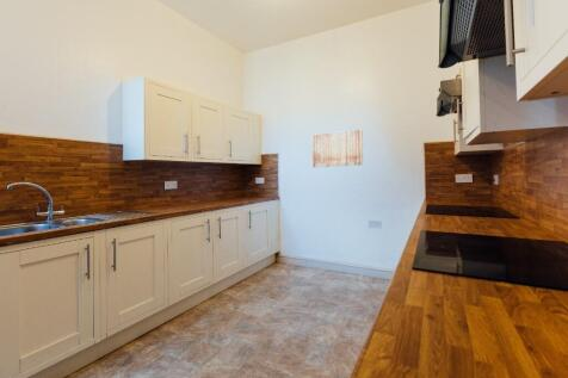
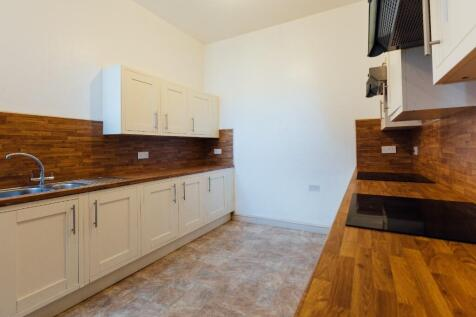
- wall art [311,129,364,168]
